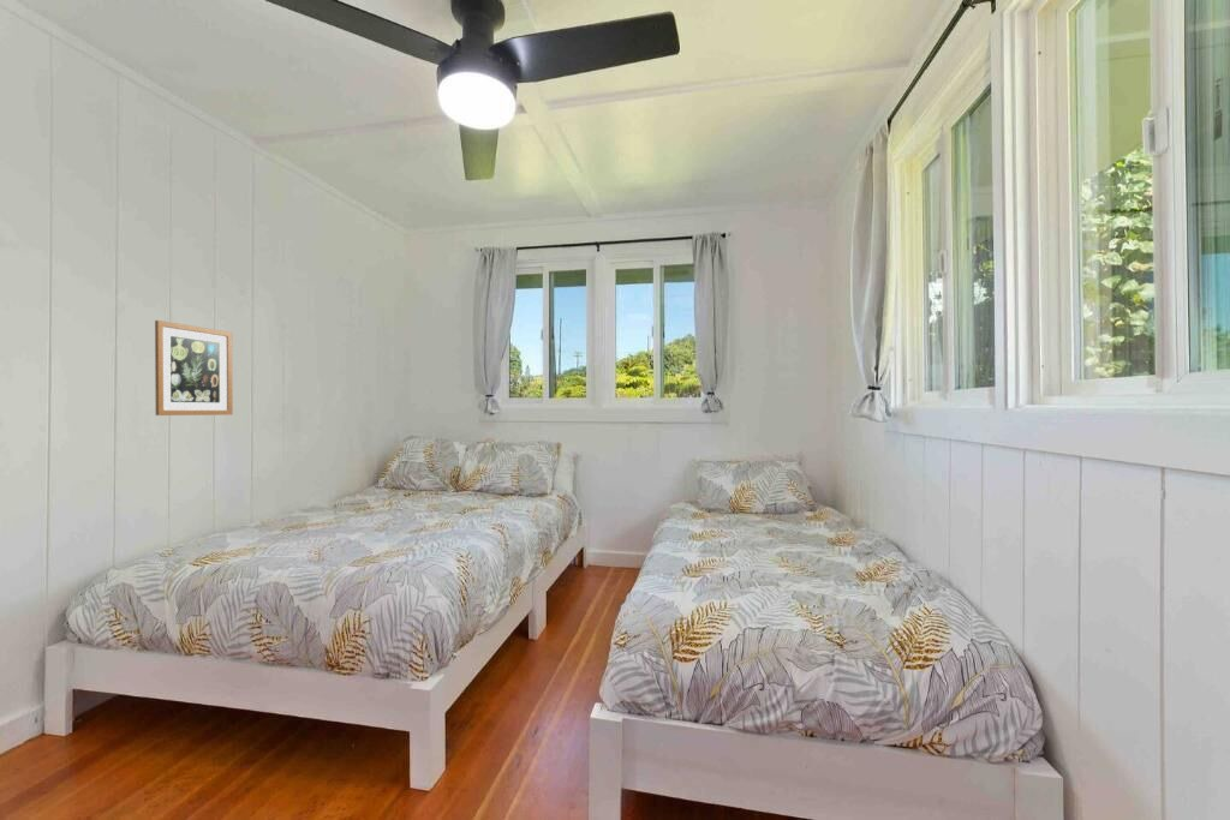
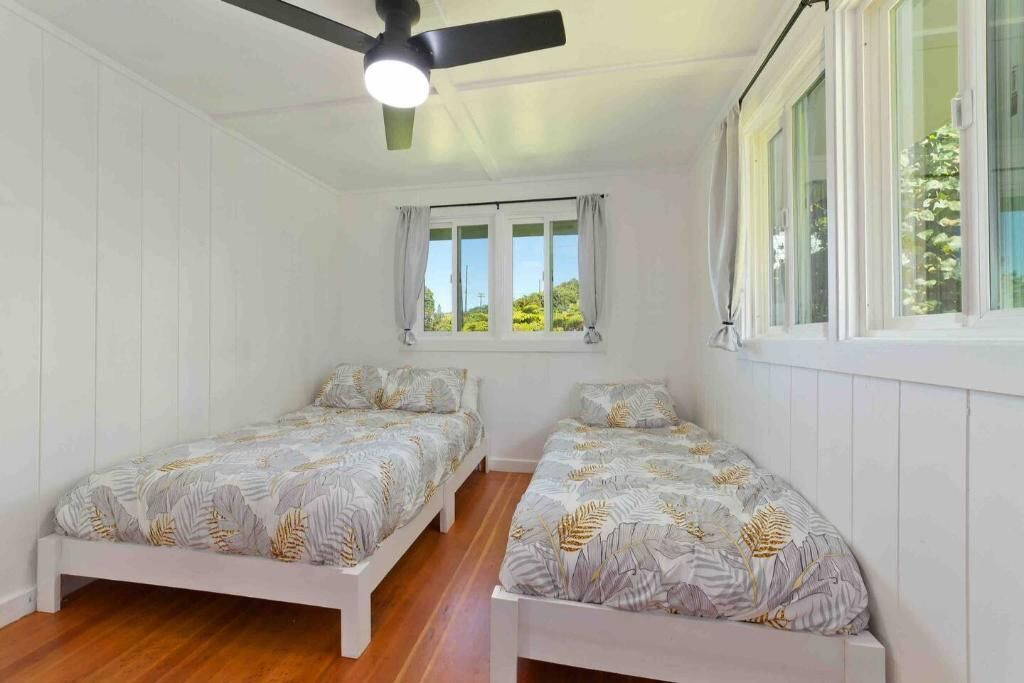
- wall art [154,319,234,417]
